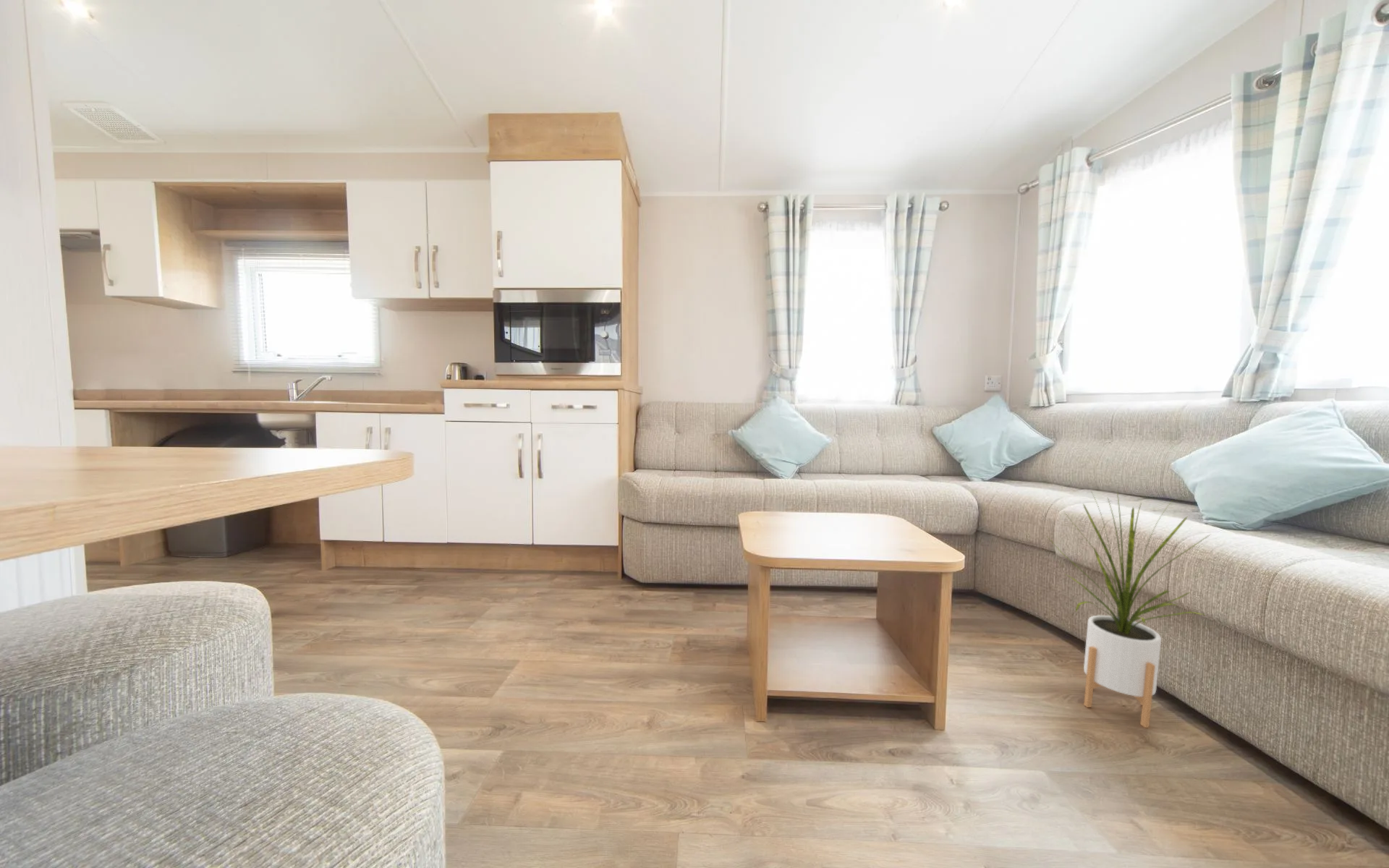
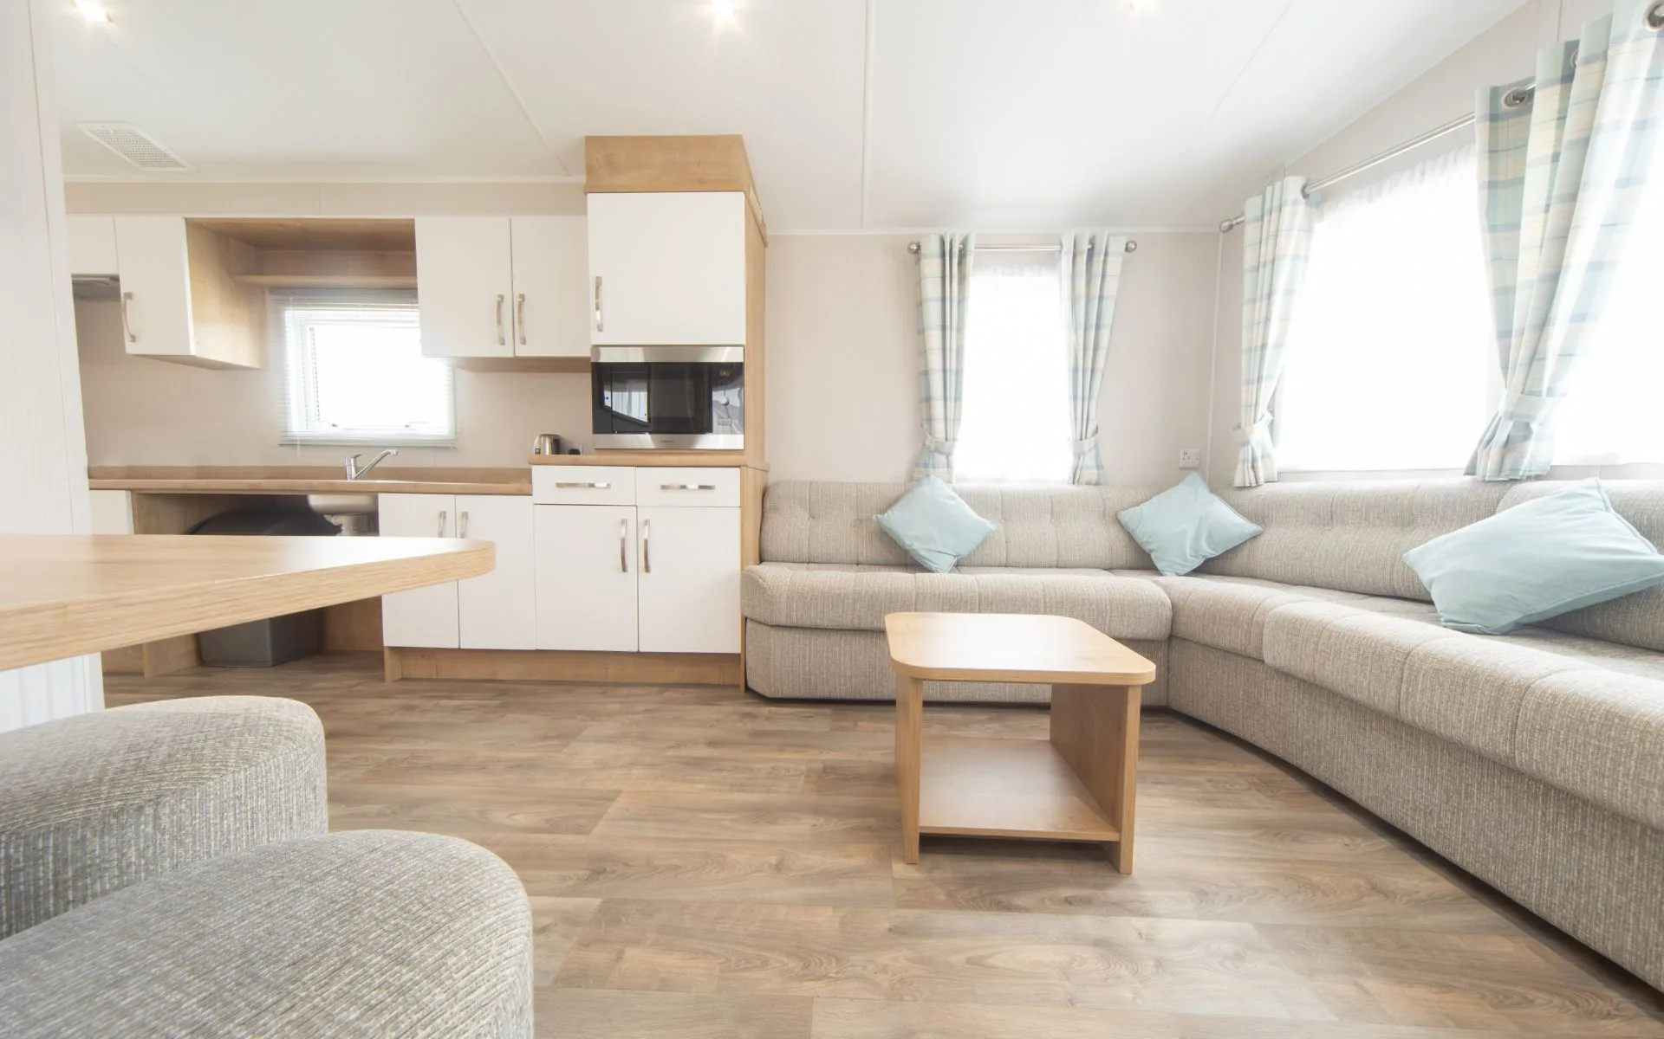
- house plant [1046,490,1212,728]
